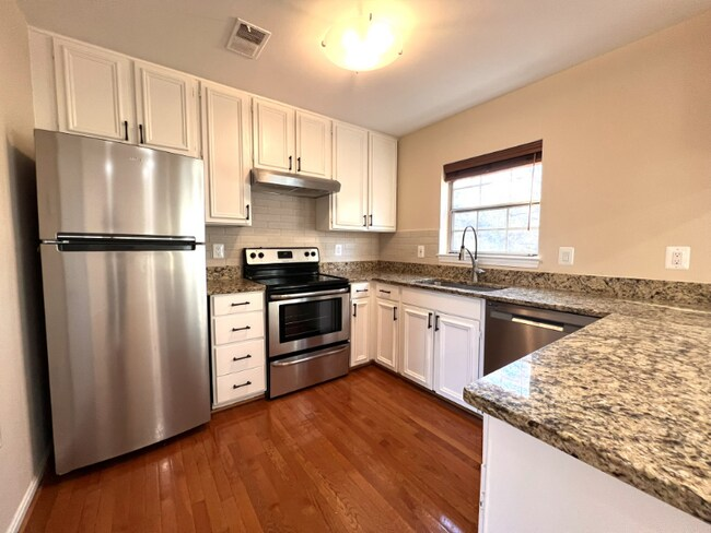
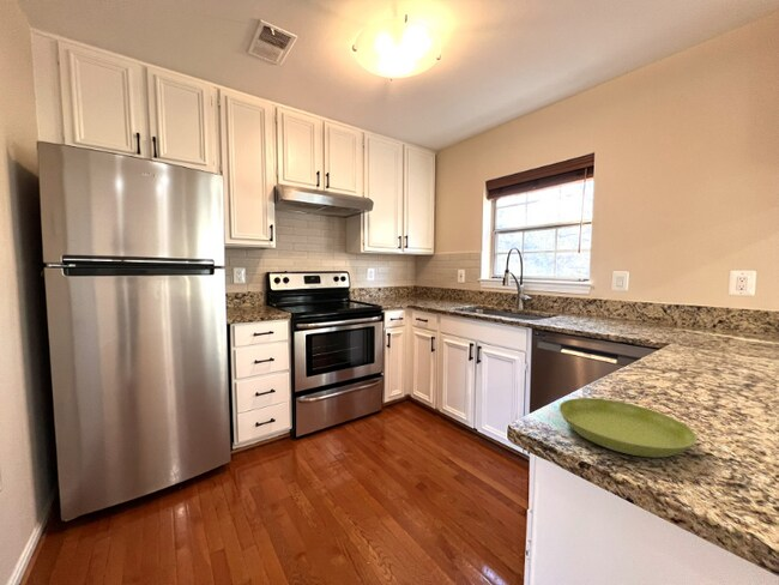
+ saucer [558,397,698,458]
